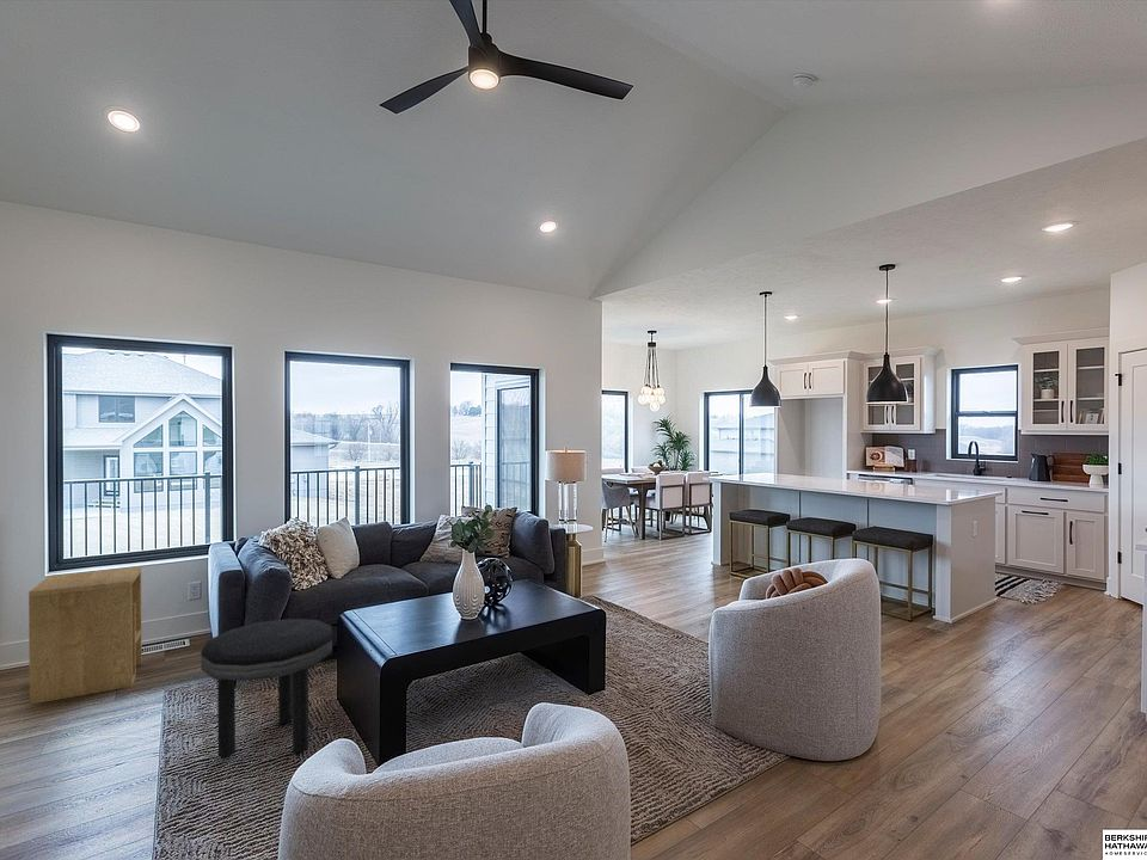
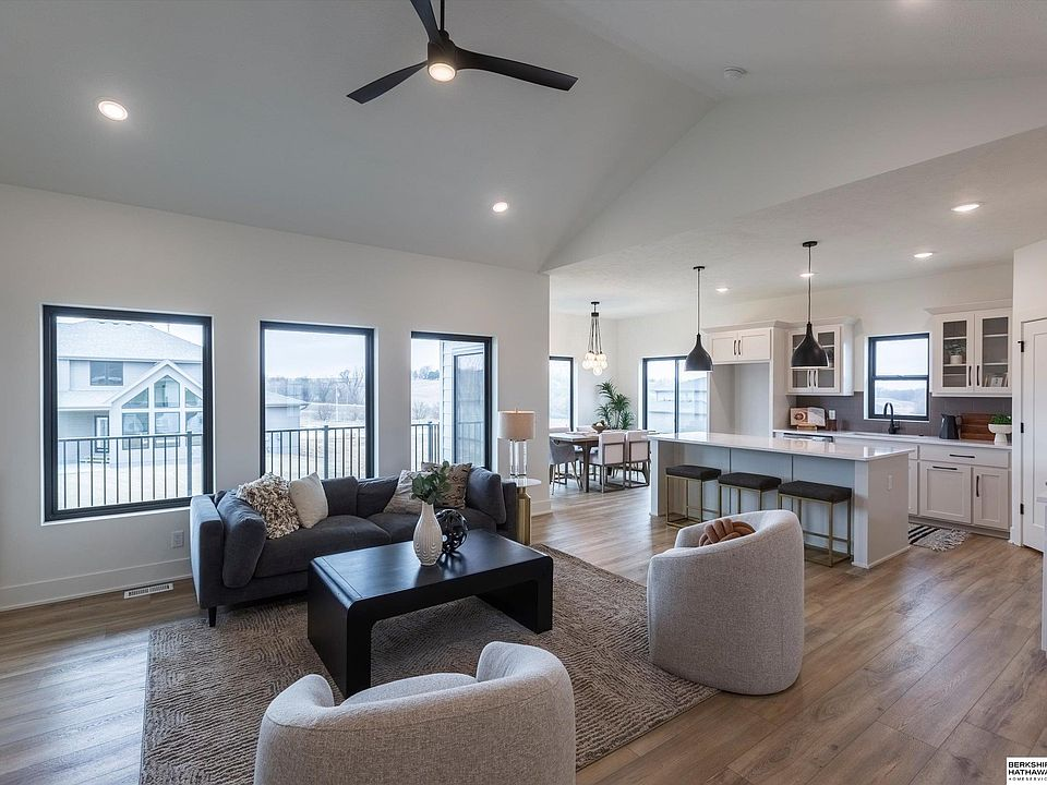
- side table [27,566,143,706]
- side table [200,618,333,758]
